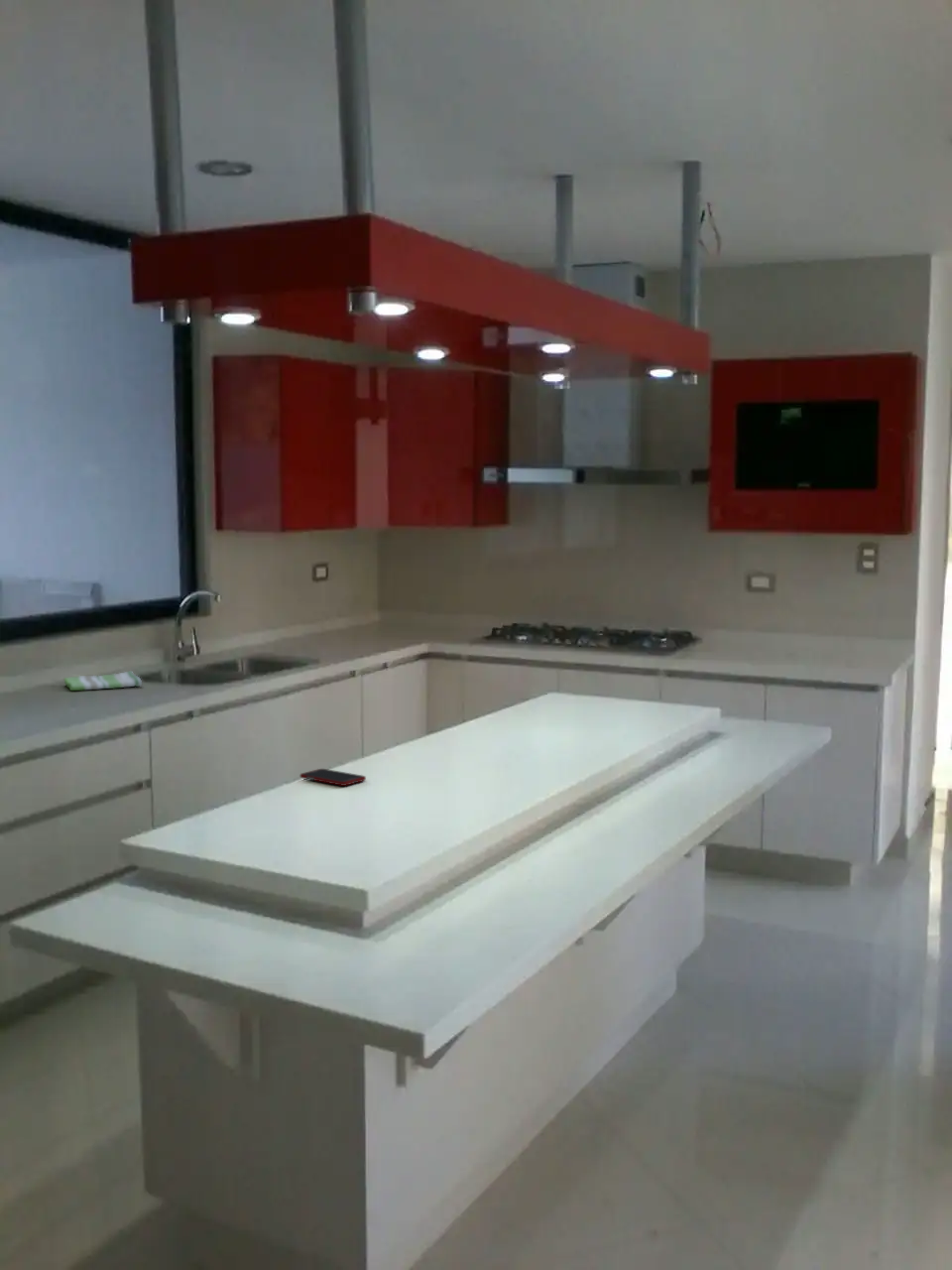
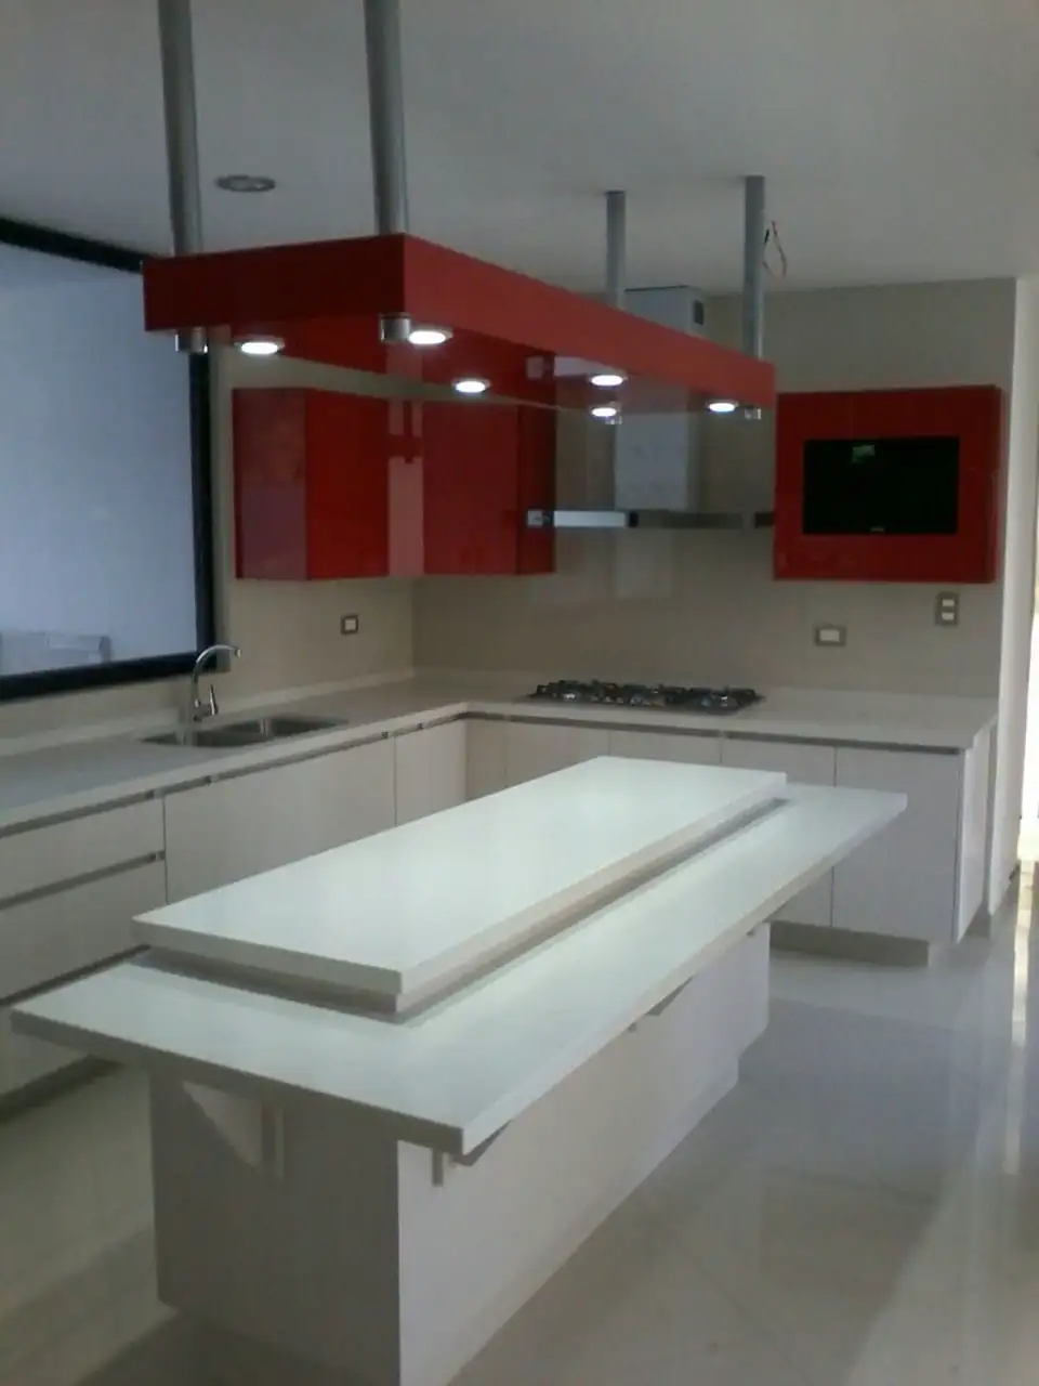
- cell phone [299,768,367,787]
- dish towel [62,670,143,692]
